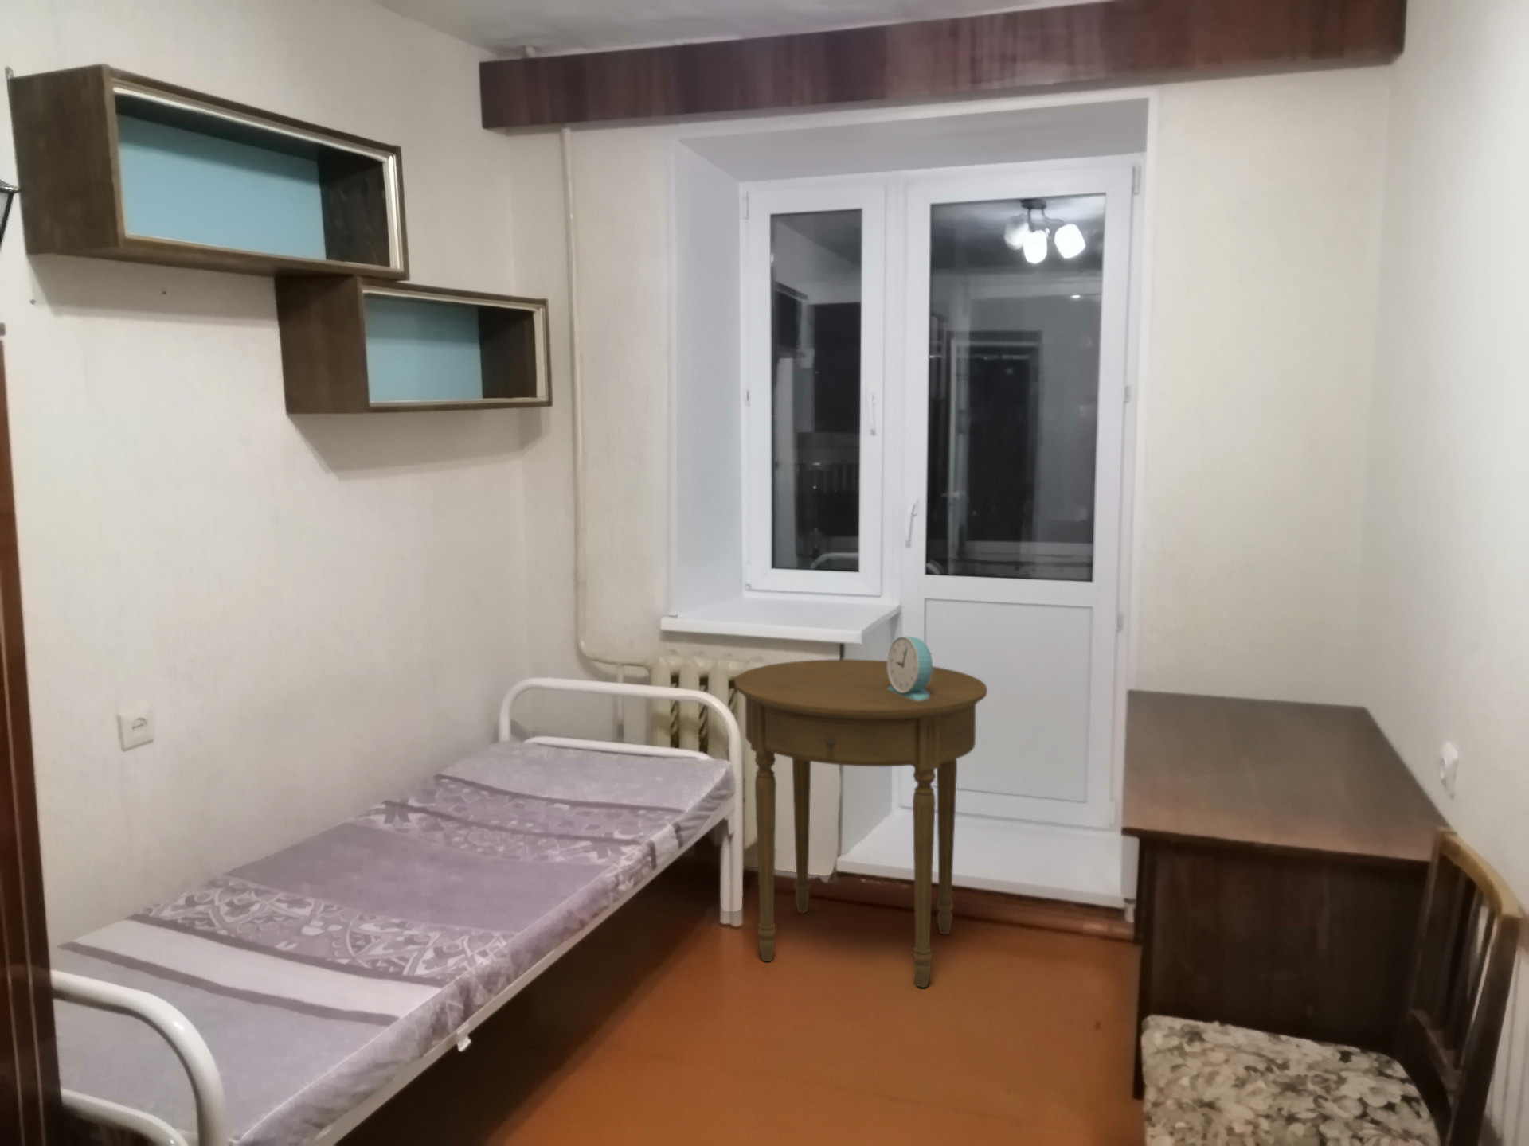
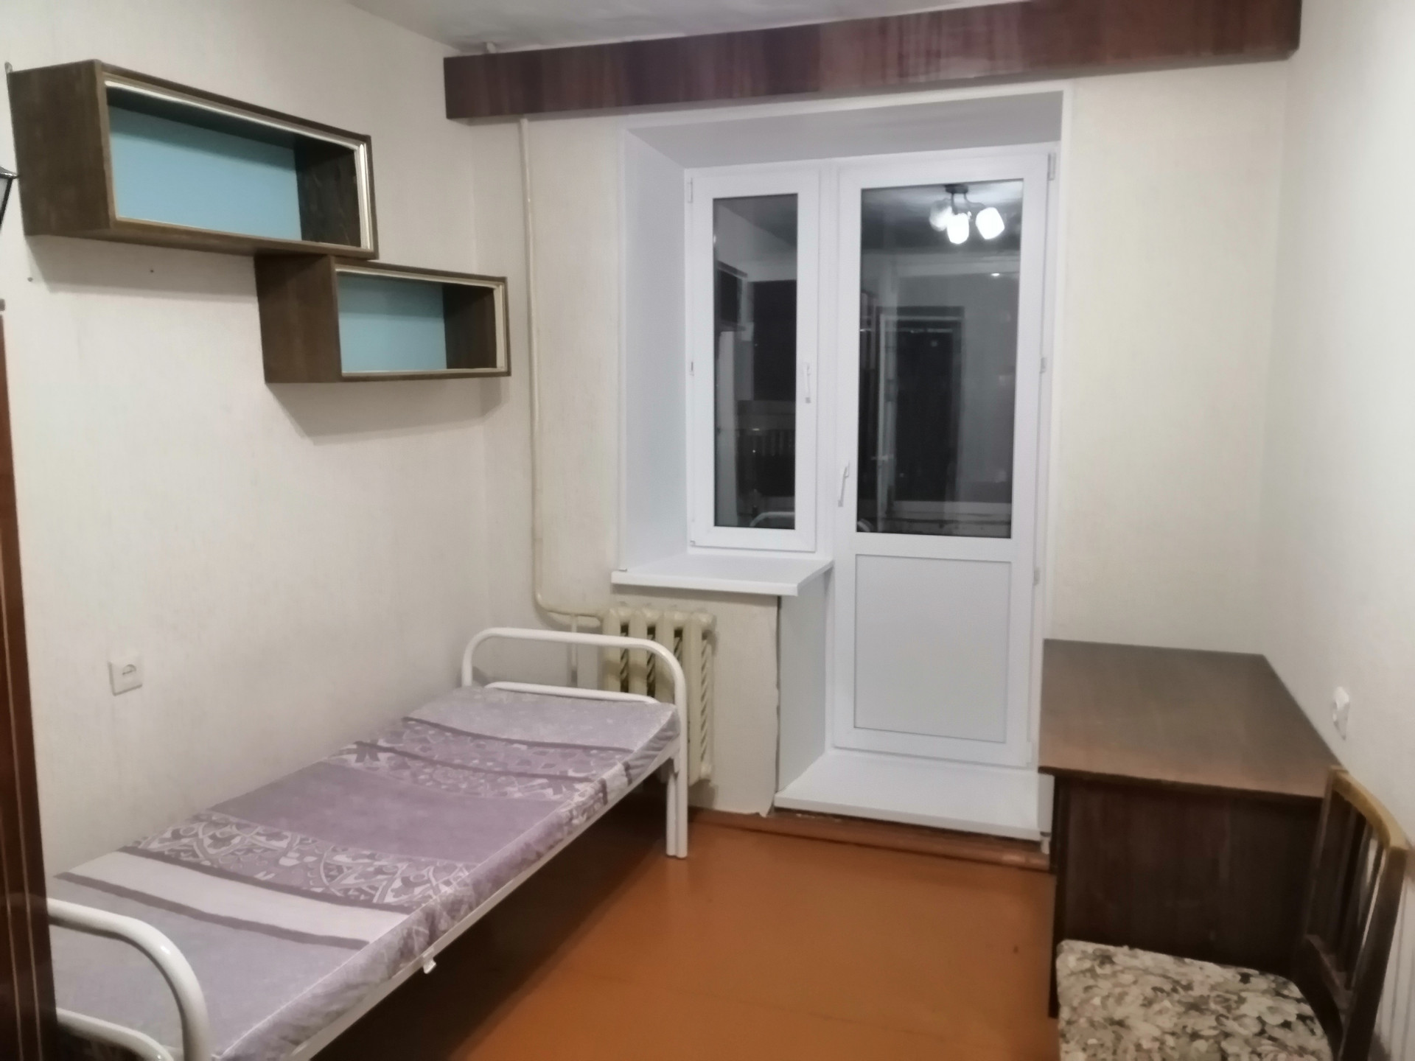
- side table [733,658,988,988]
- alarm clock [886,636,933,701]
